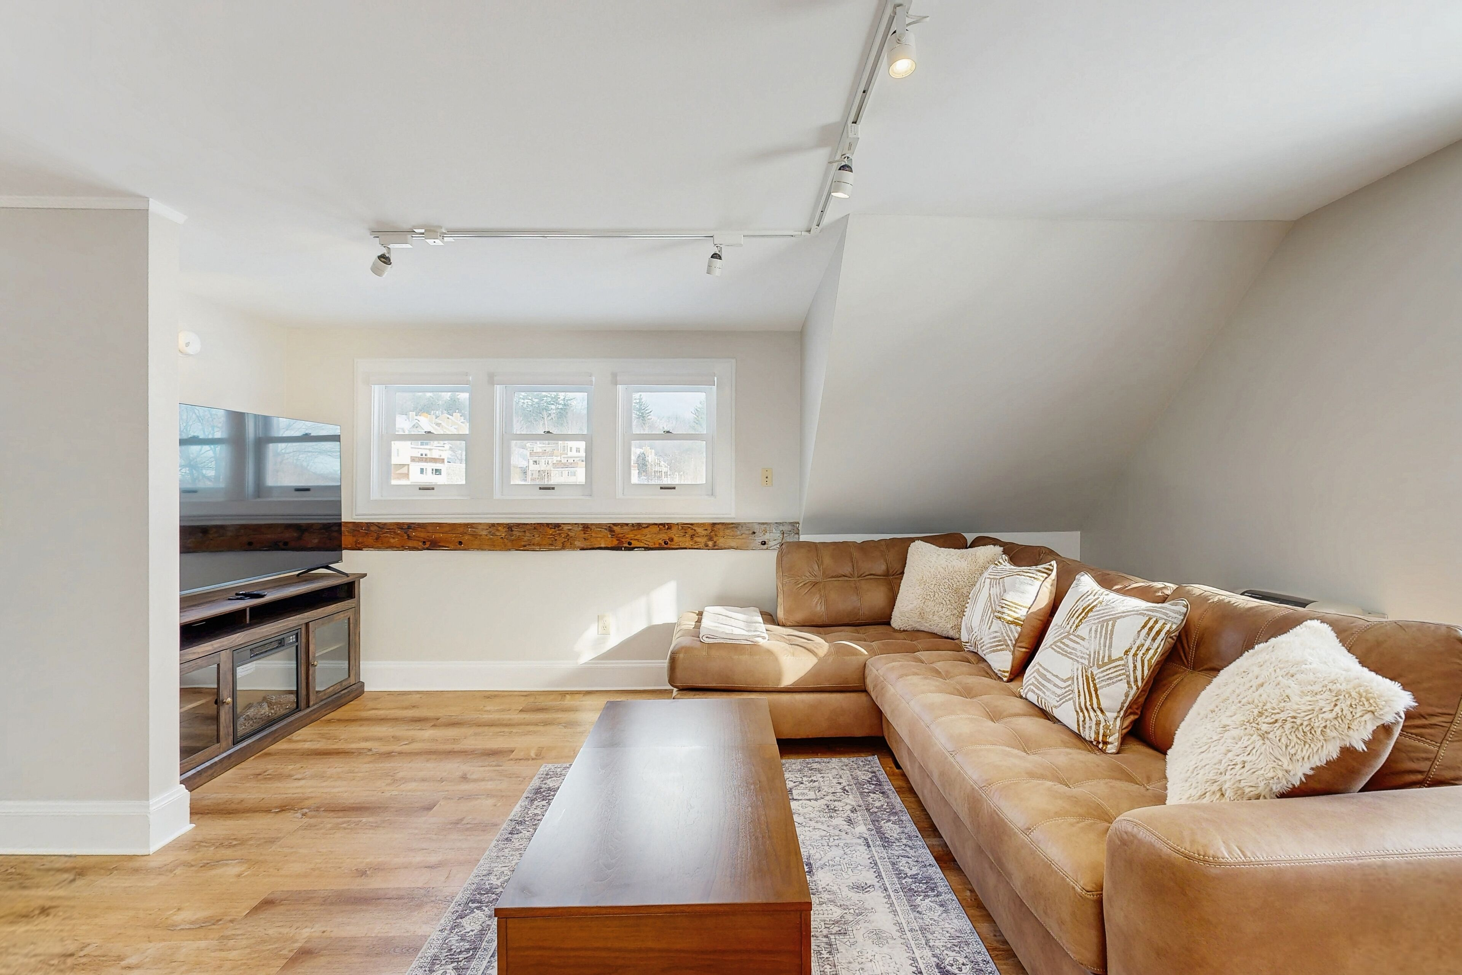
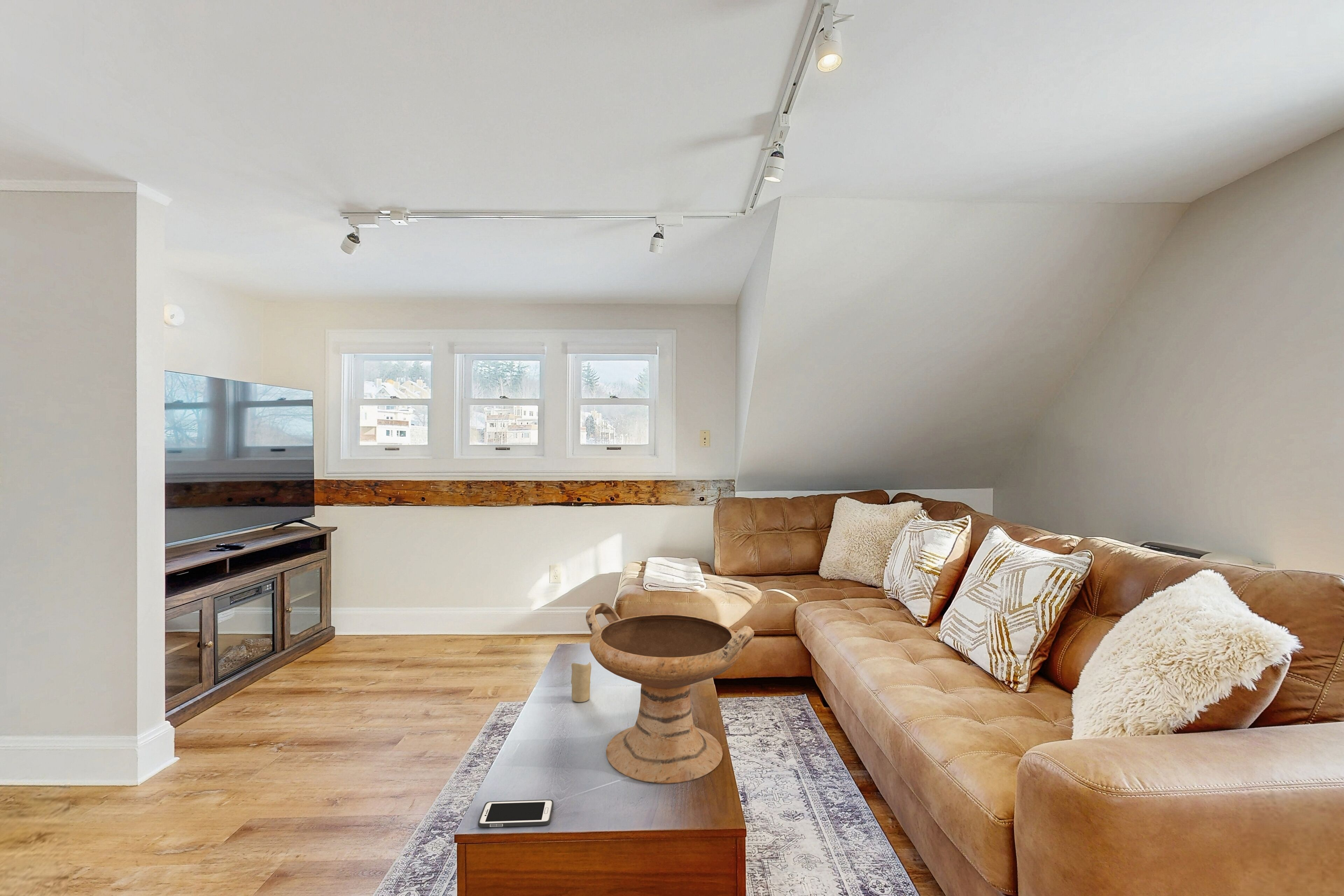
+ cell phone [478,799,554,828]
+ candle [570,662,591,703]
+ decorative bowl [586,602,755,784]
